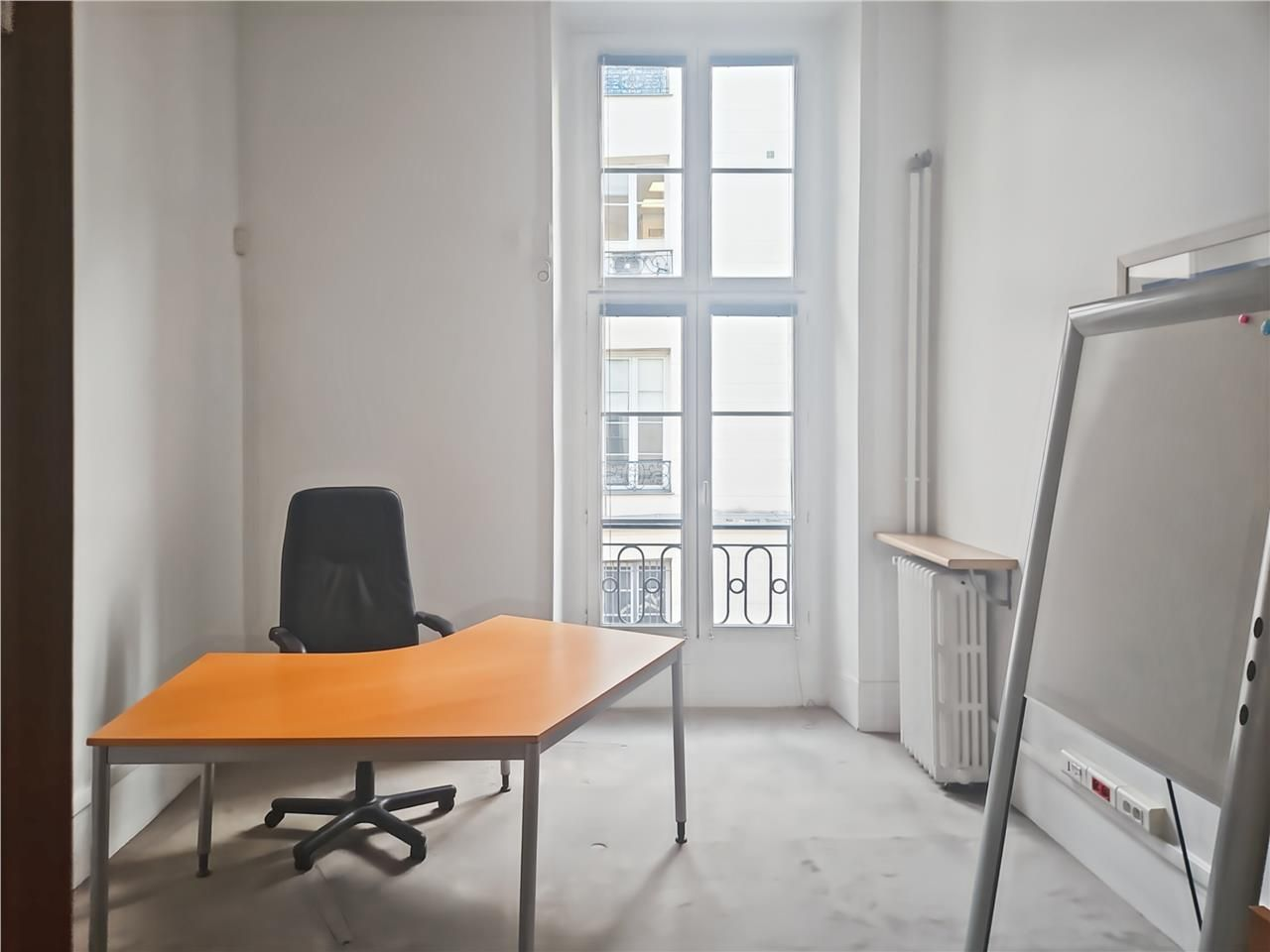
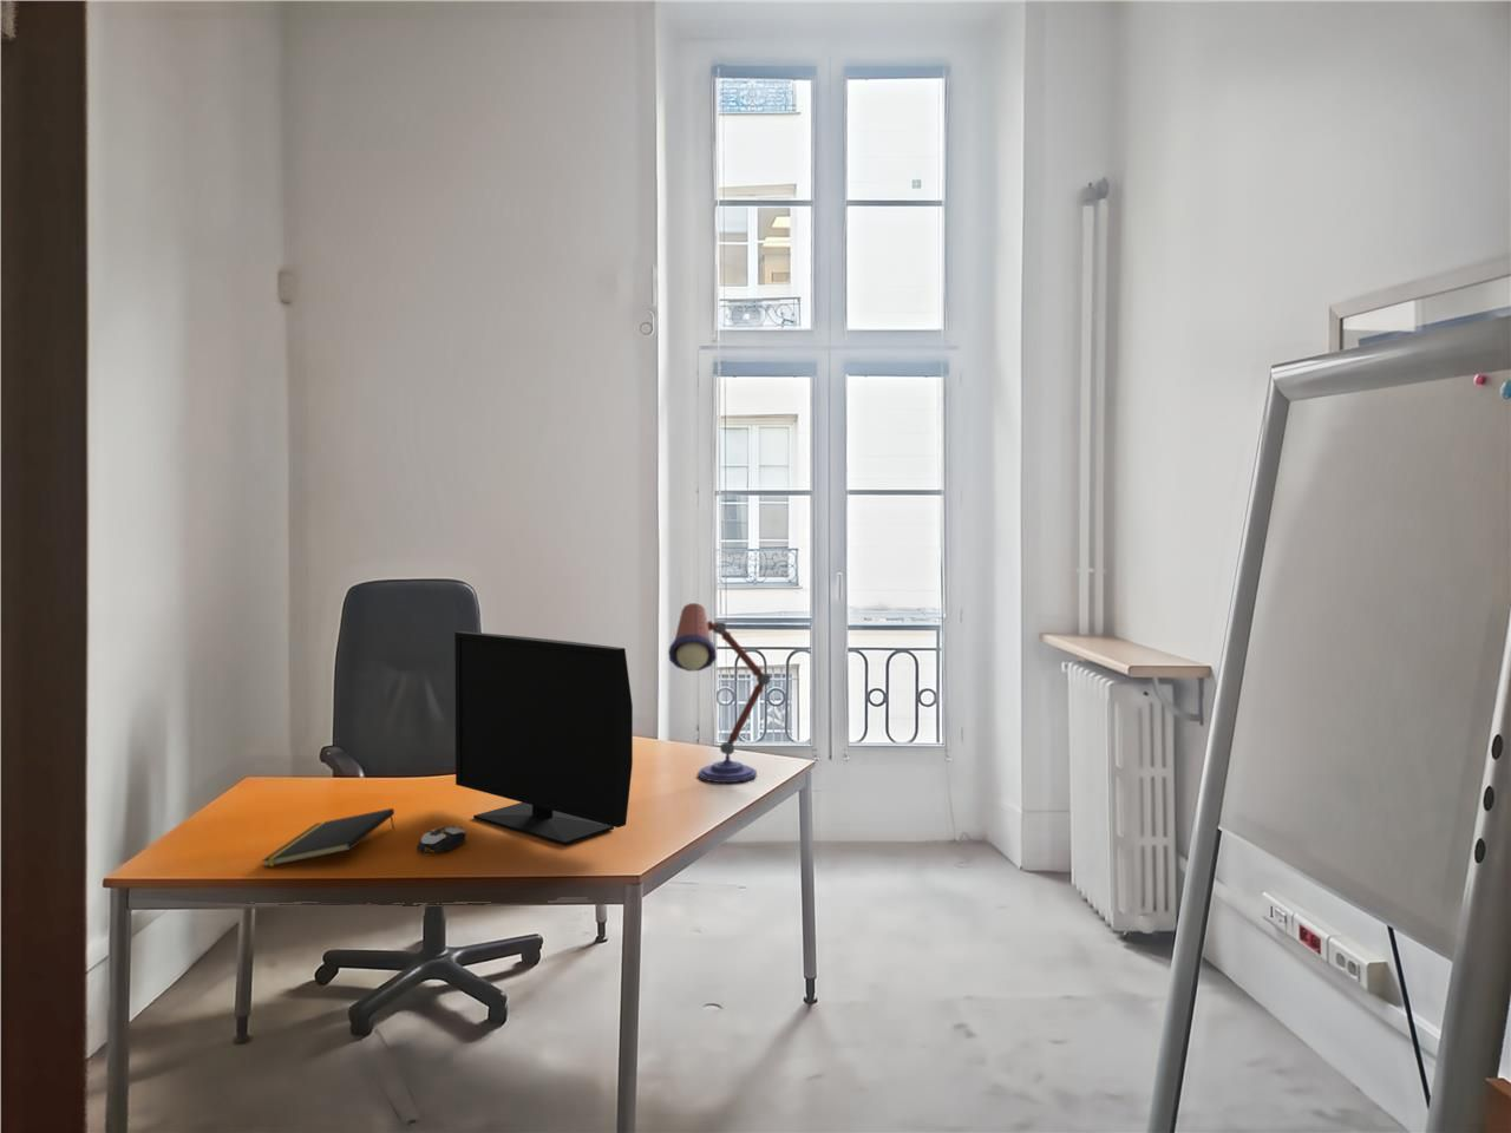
+ computer mouse [415,826,468,855]
+ desk lamp [667,602,773,783]
+ monitor [453,631,634,846]
+ notepad [261,807,395,869]
